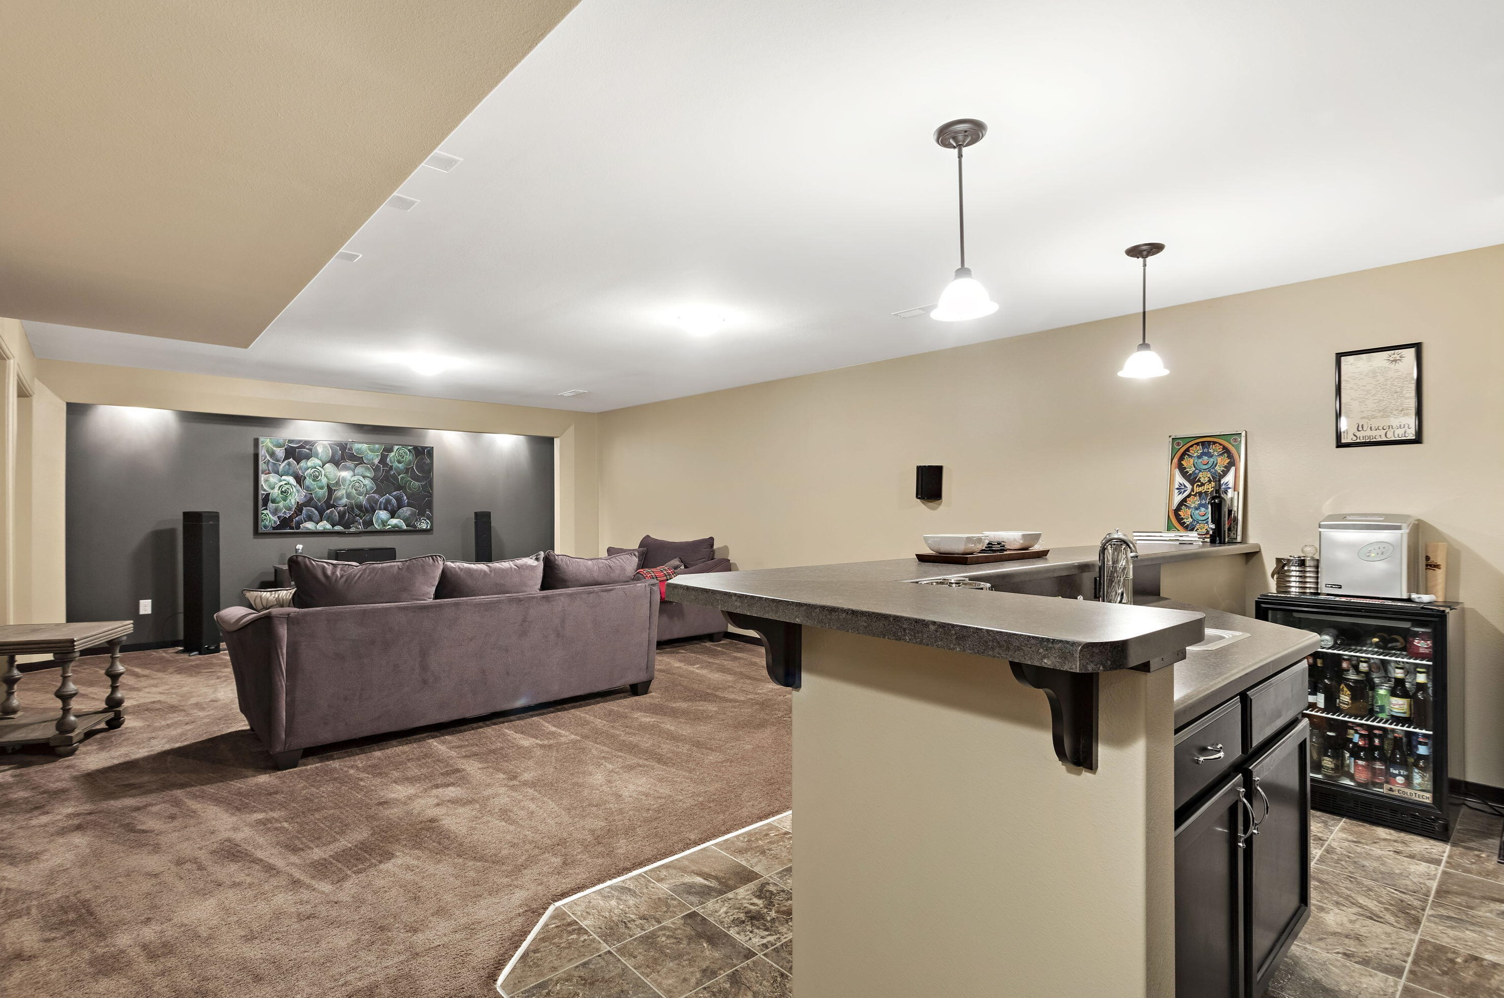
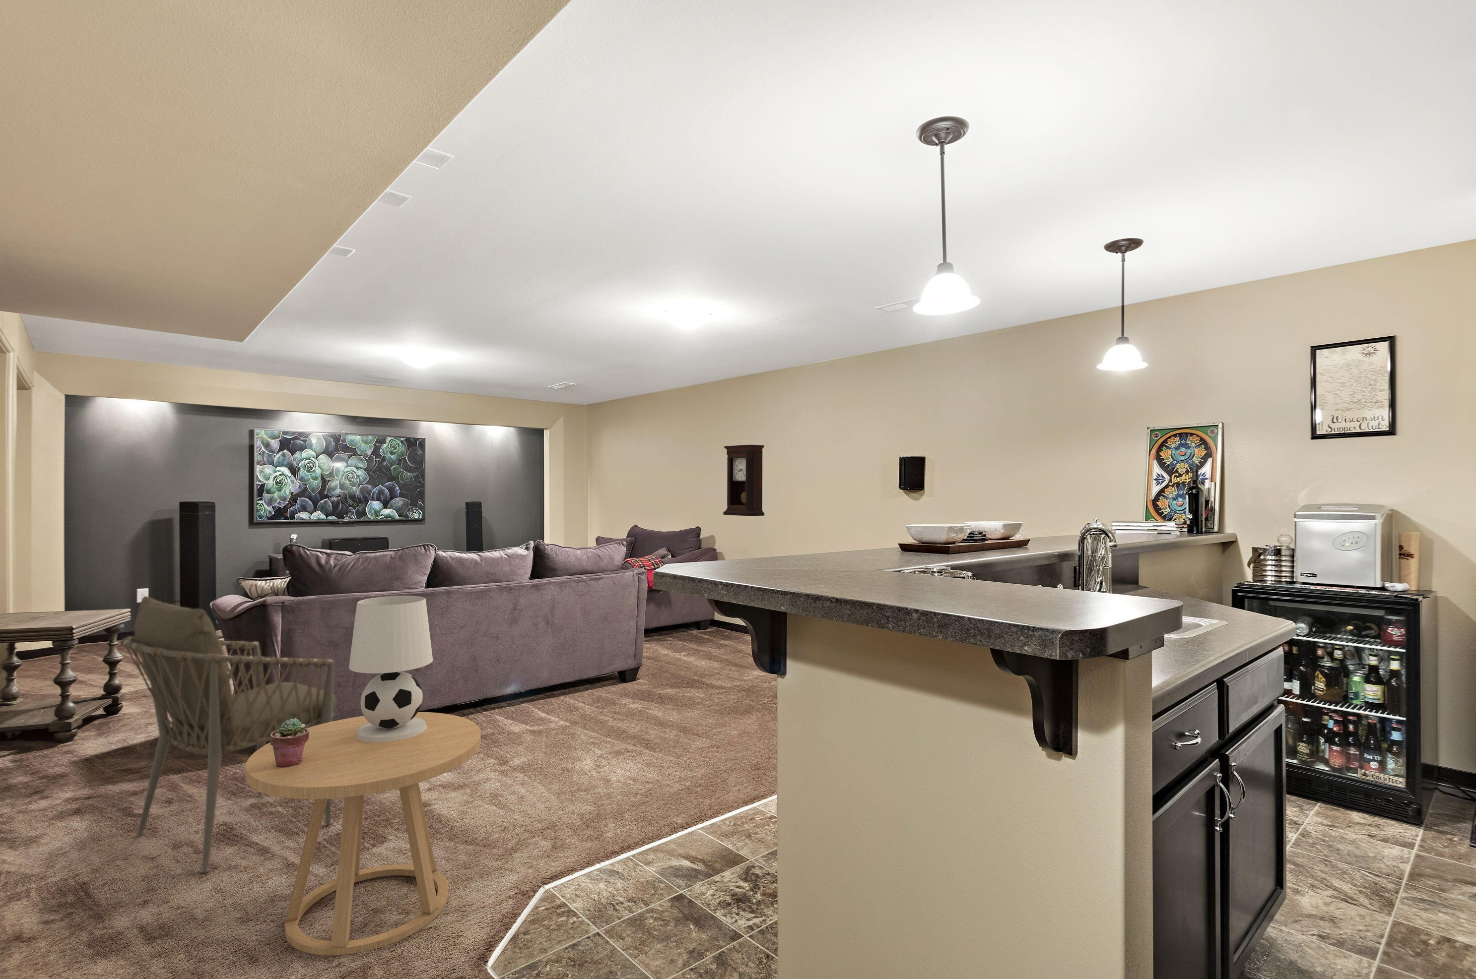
+ armchair [119,595,337,874]
+ pendulum clock [723,445,765,517]
+ potted succulent [269,718,309,768]
+ table lamp [349,595,433,742]
+ side table [245,711,481,956]
